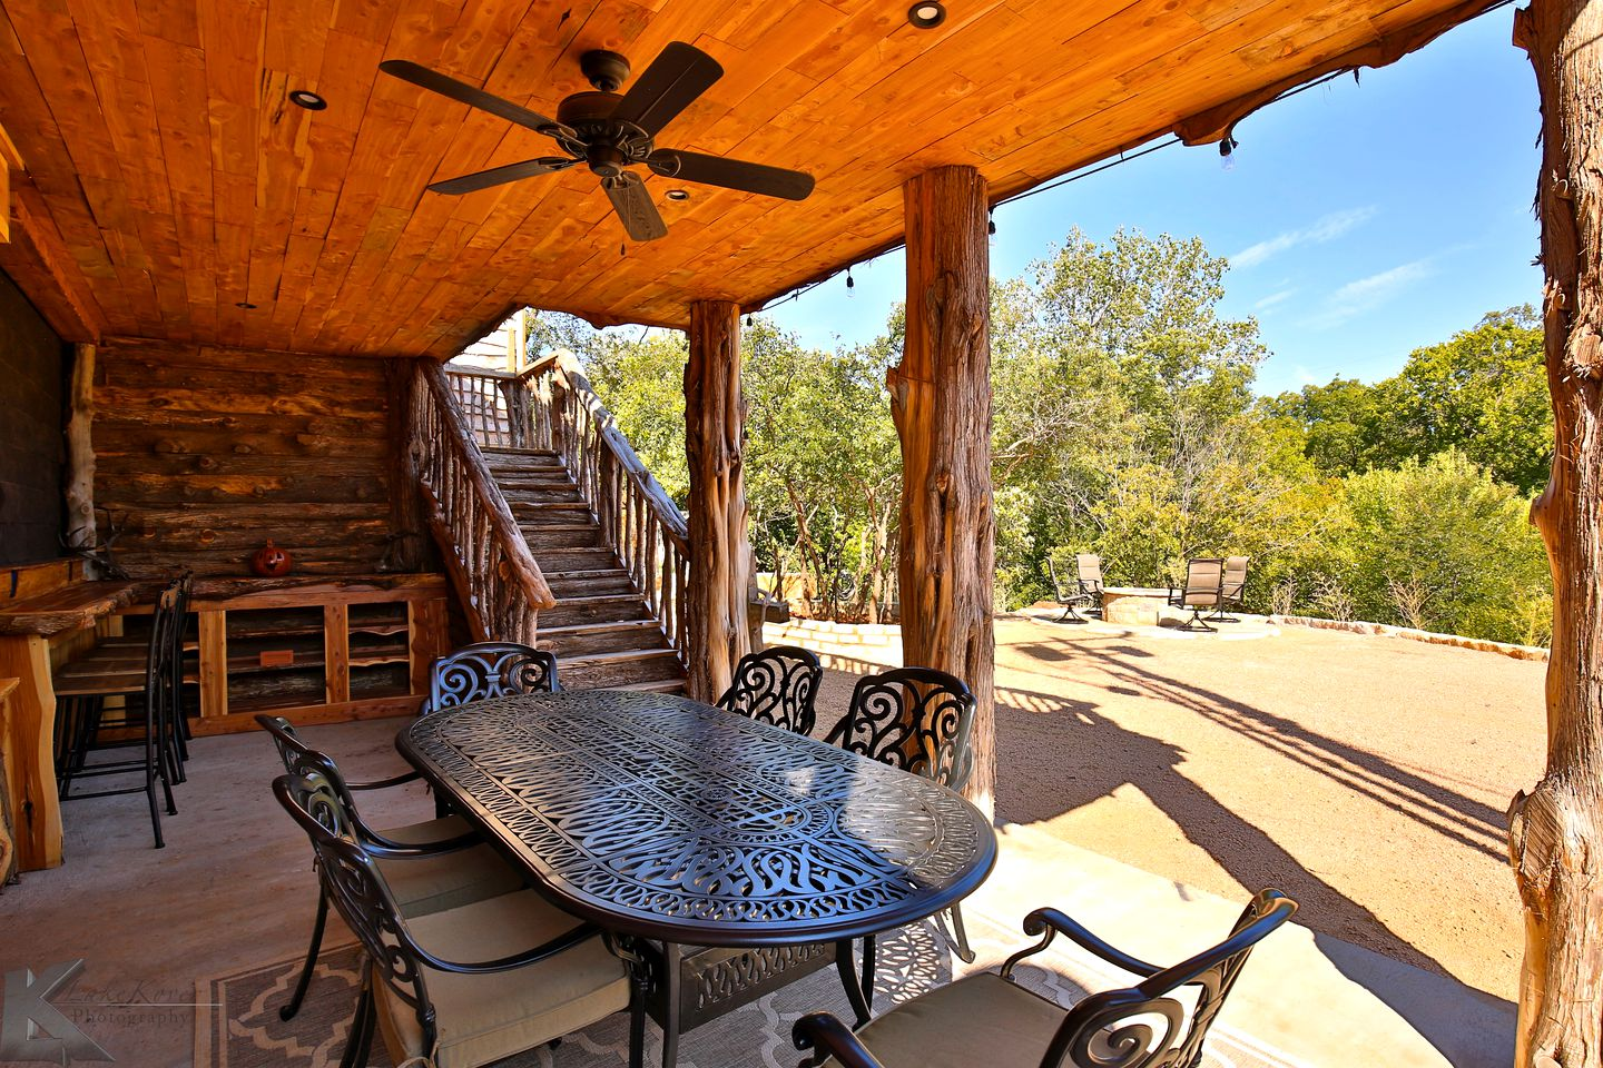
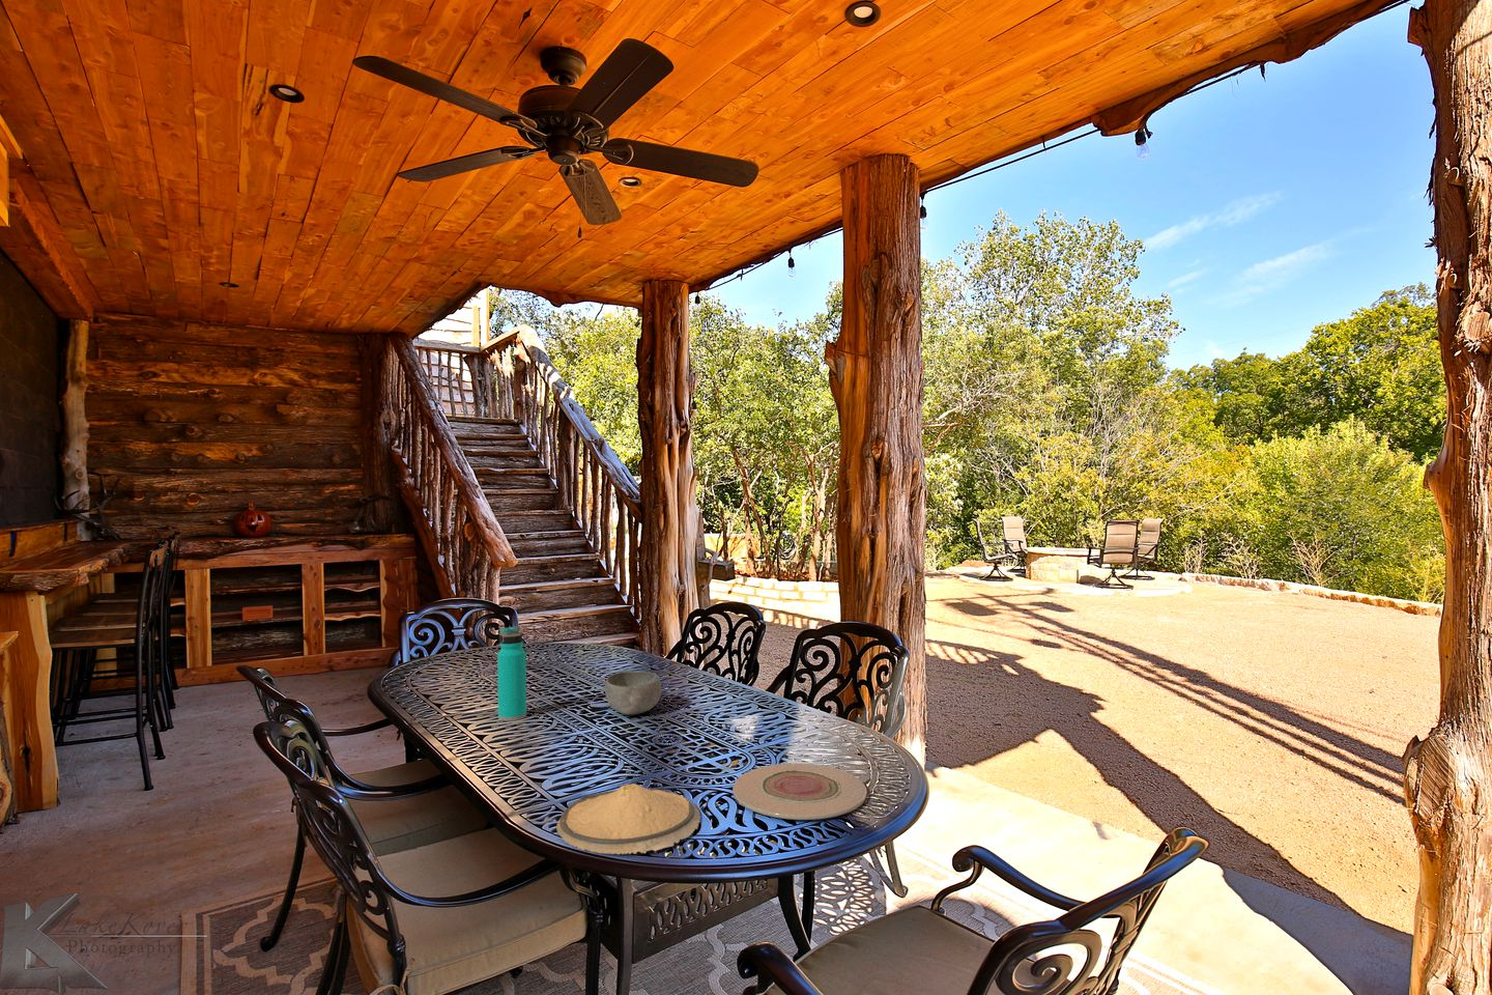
+ plate [555,783,702,855]
+ plate [732,762,867,821]
+ bowl [604,671,662,716]
+ water bottle [496,625,527,723]
